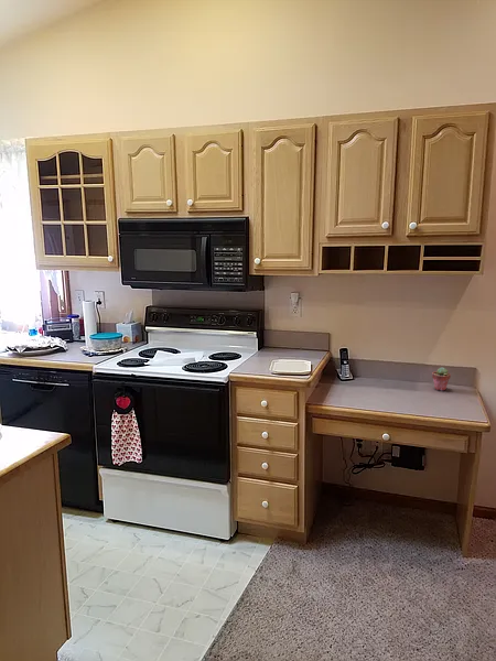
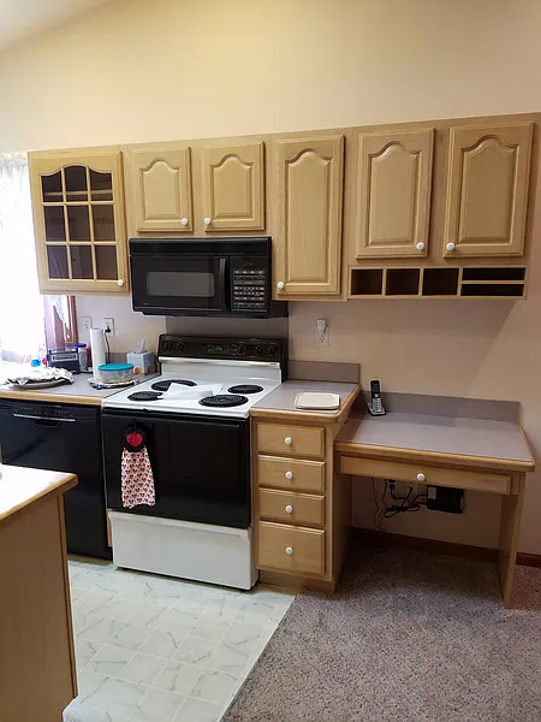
- potted succulent [431,367,452,392]
